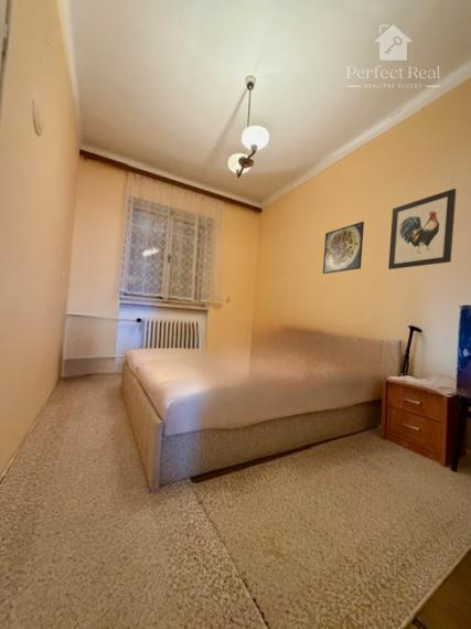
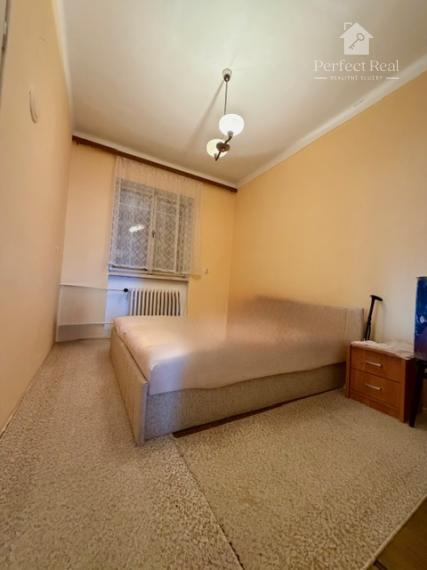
- wall art [387,188,457,270]
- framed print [322,221,365,275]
